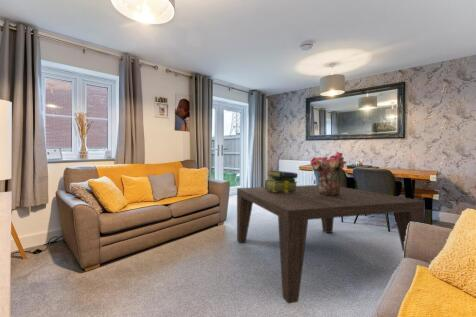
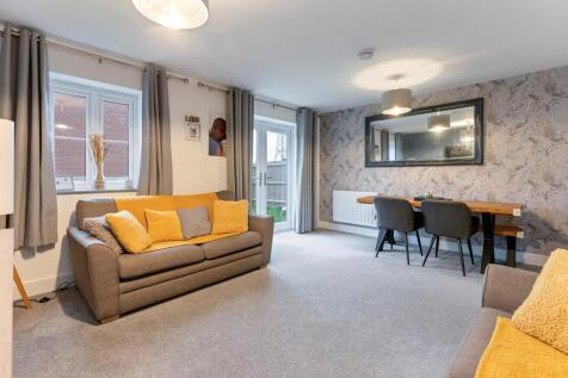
- bouquet [309,150,348,195]
- coffee table [236,184,426,305]
- stack of books [264,169,299,193]
